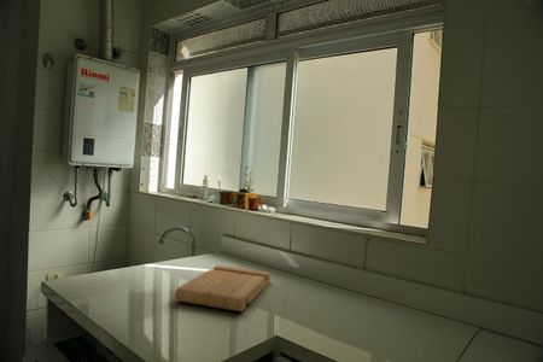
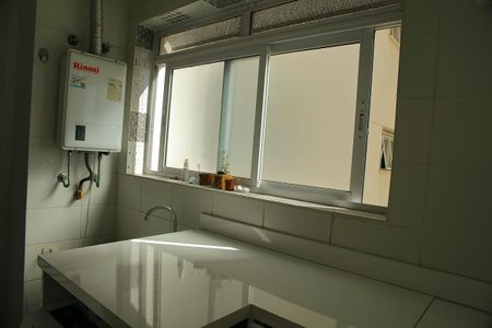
- cutting board [174,264,272,313]
